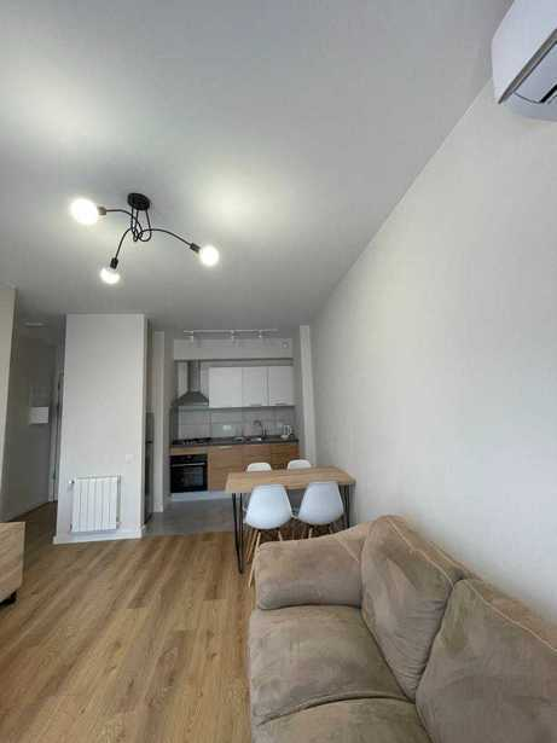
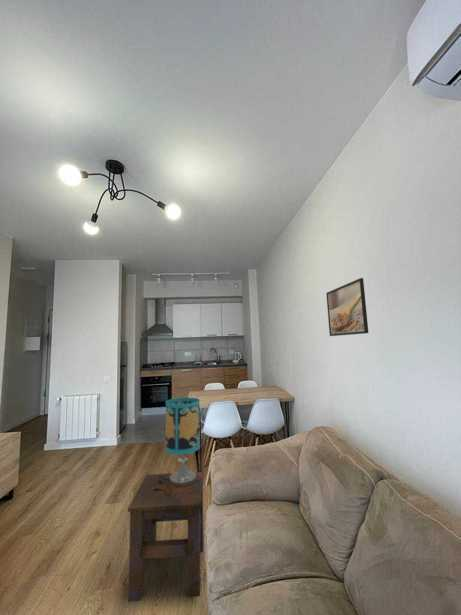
+ side table [127,471,205,602]
+ table lamp [152,397,201,495]
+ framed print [325,277,370,337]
